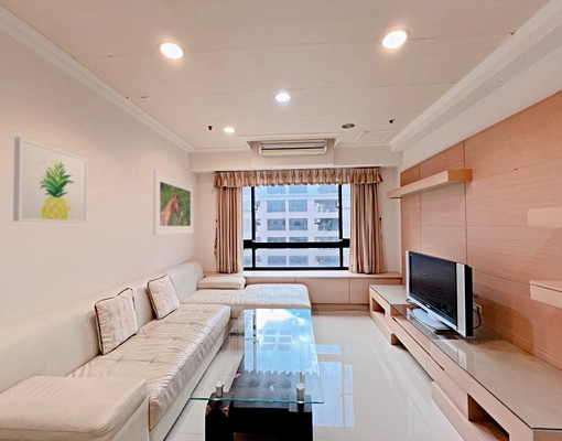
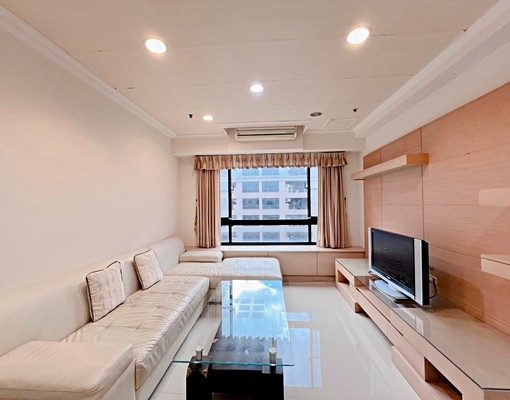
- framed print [152,170,195,236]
- wall art [12,136,89,224]
